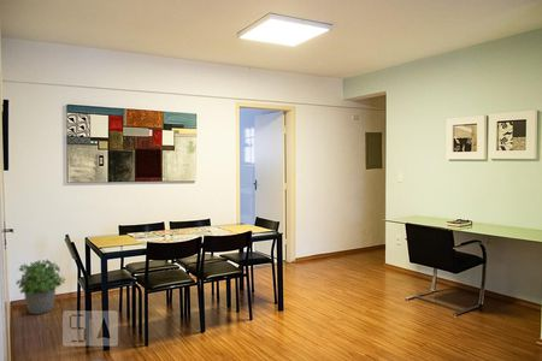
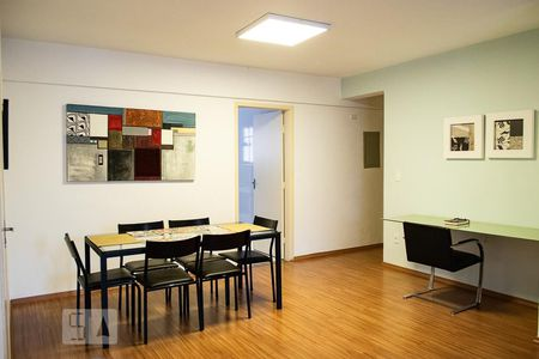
- potted plant [14,258,66,315]
